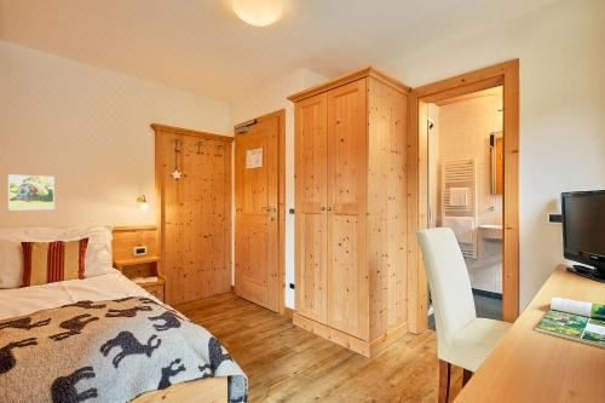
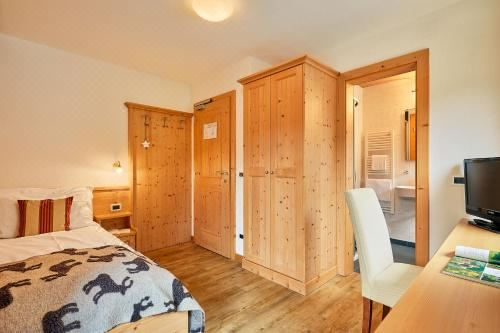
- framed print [7,173,56,212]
